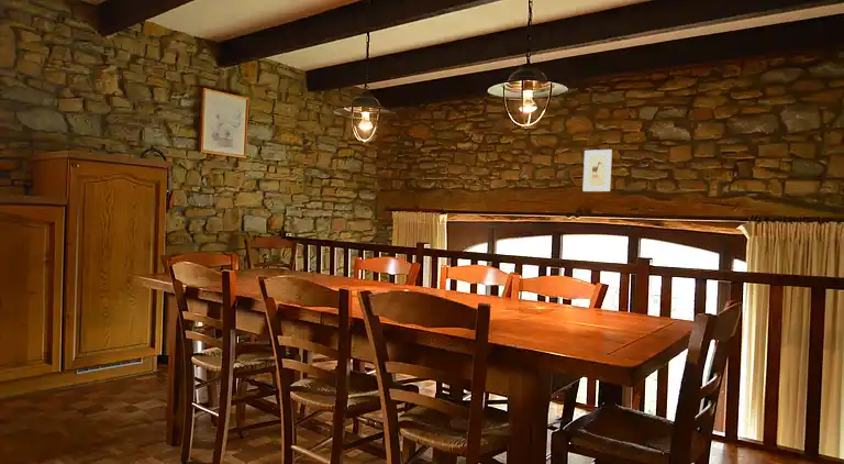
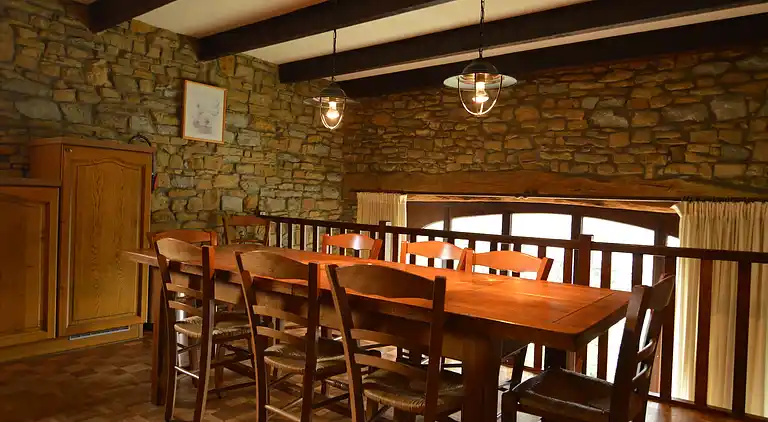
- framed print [582,148,613,192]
